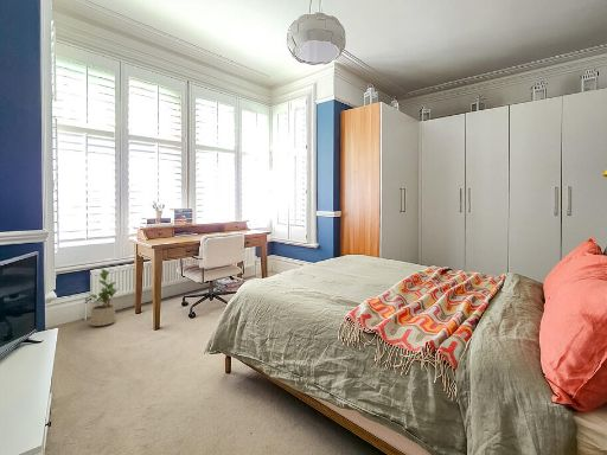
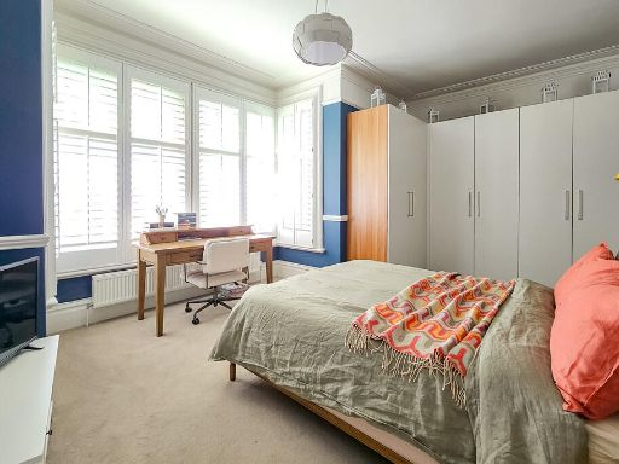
- potted plant [89,268,119,327]
